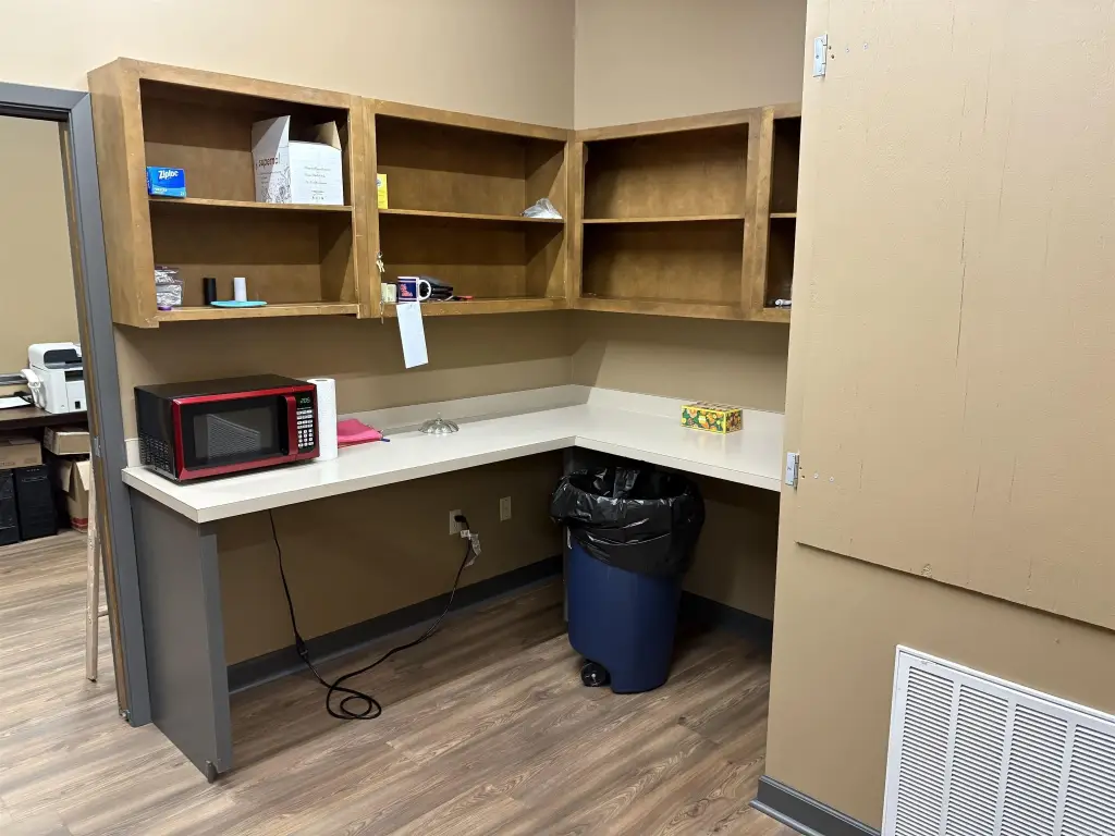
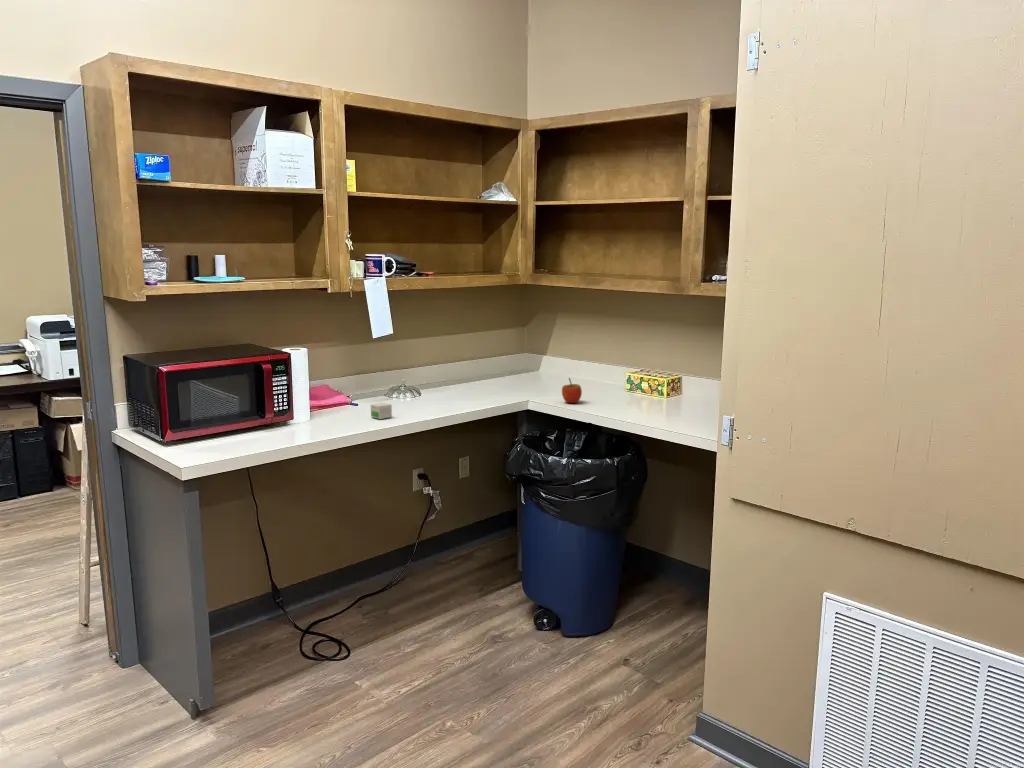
+ small box [370,401,393,420]
+ apple [561,377,583,404]
